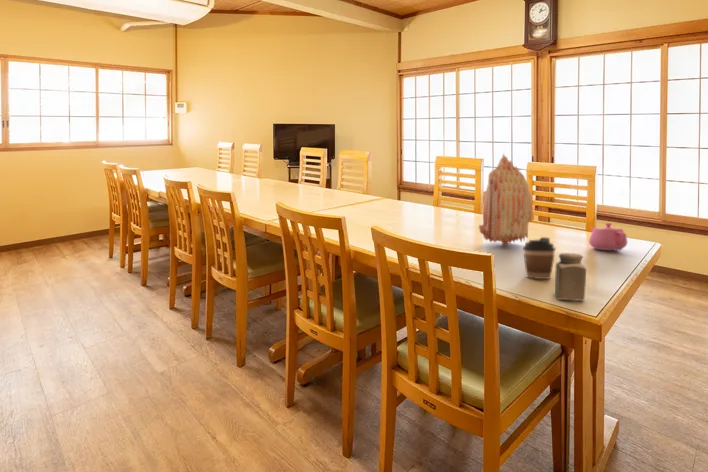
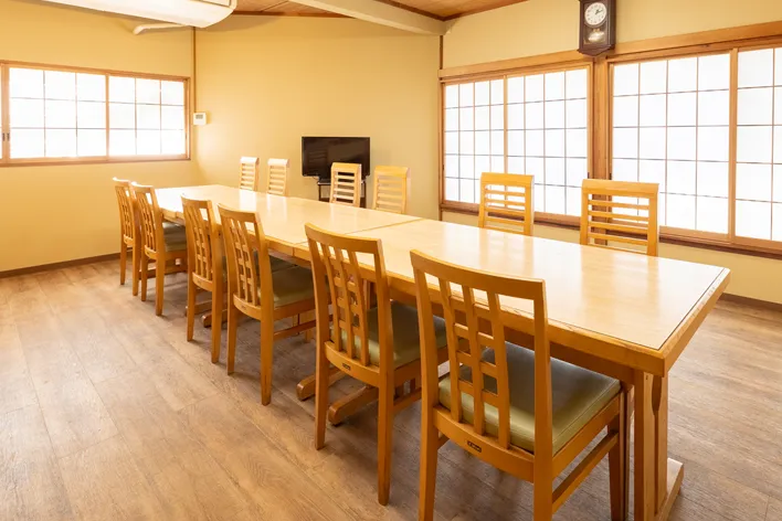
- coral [477,153,534,246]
- salt shaker [554,252,587,302]
- teapot [588,222,628,251]
- coffee cup [522,236,557,280]
